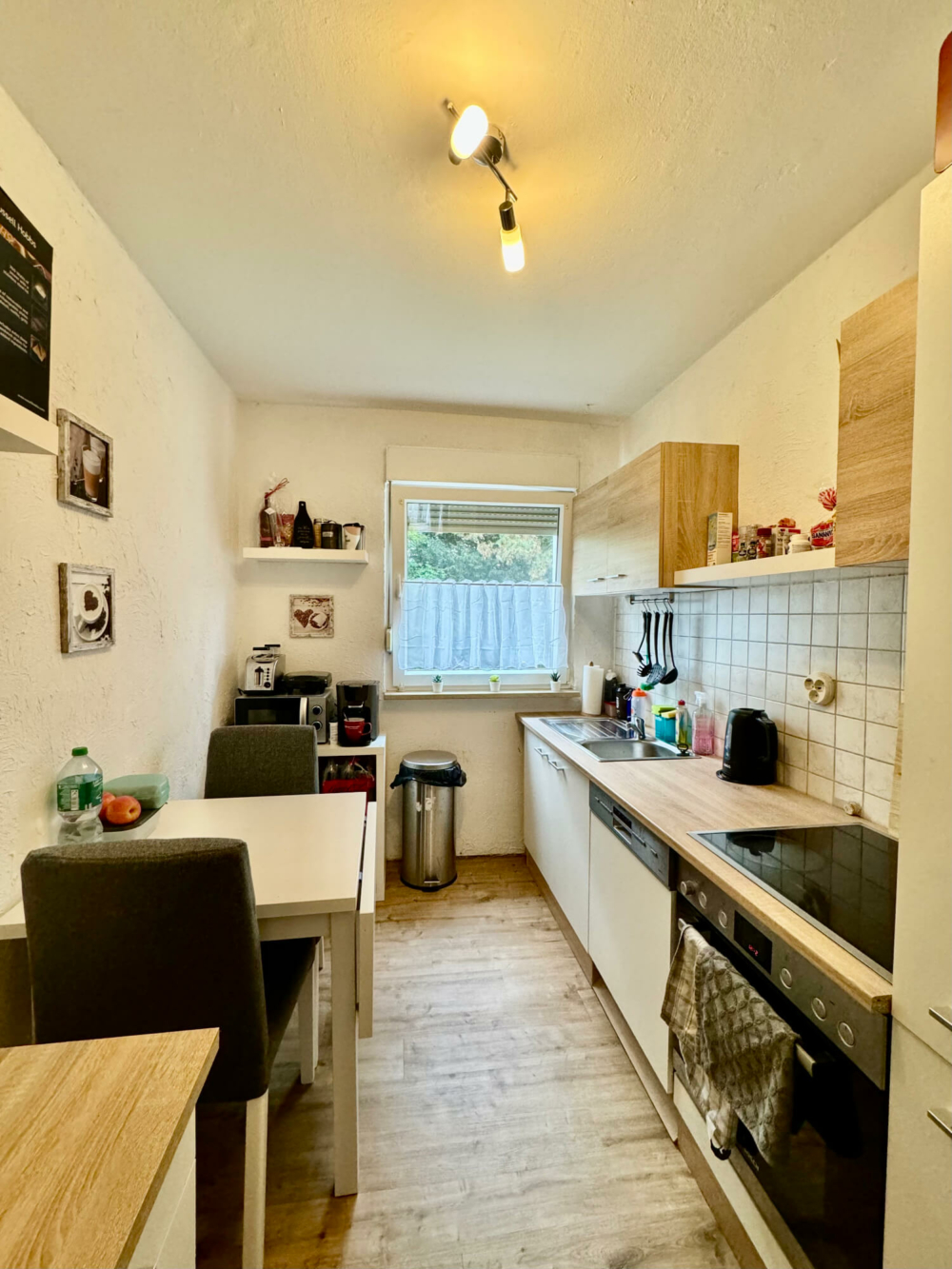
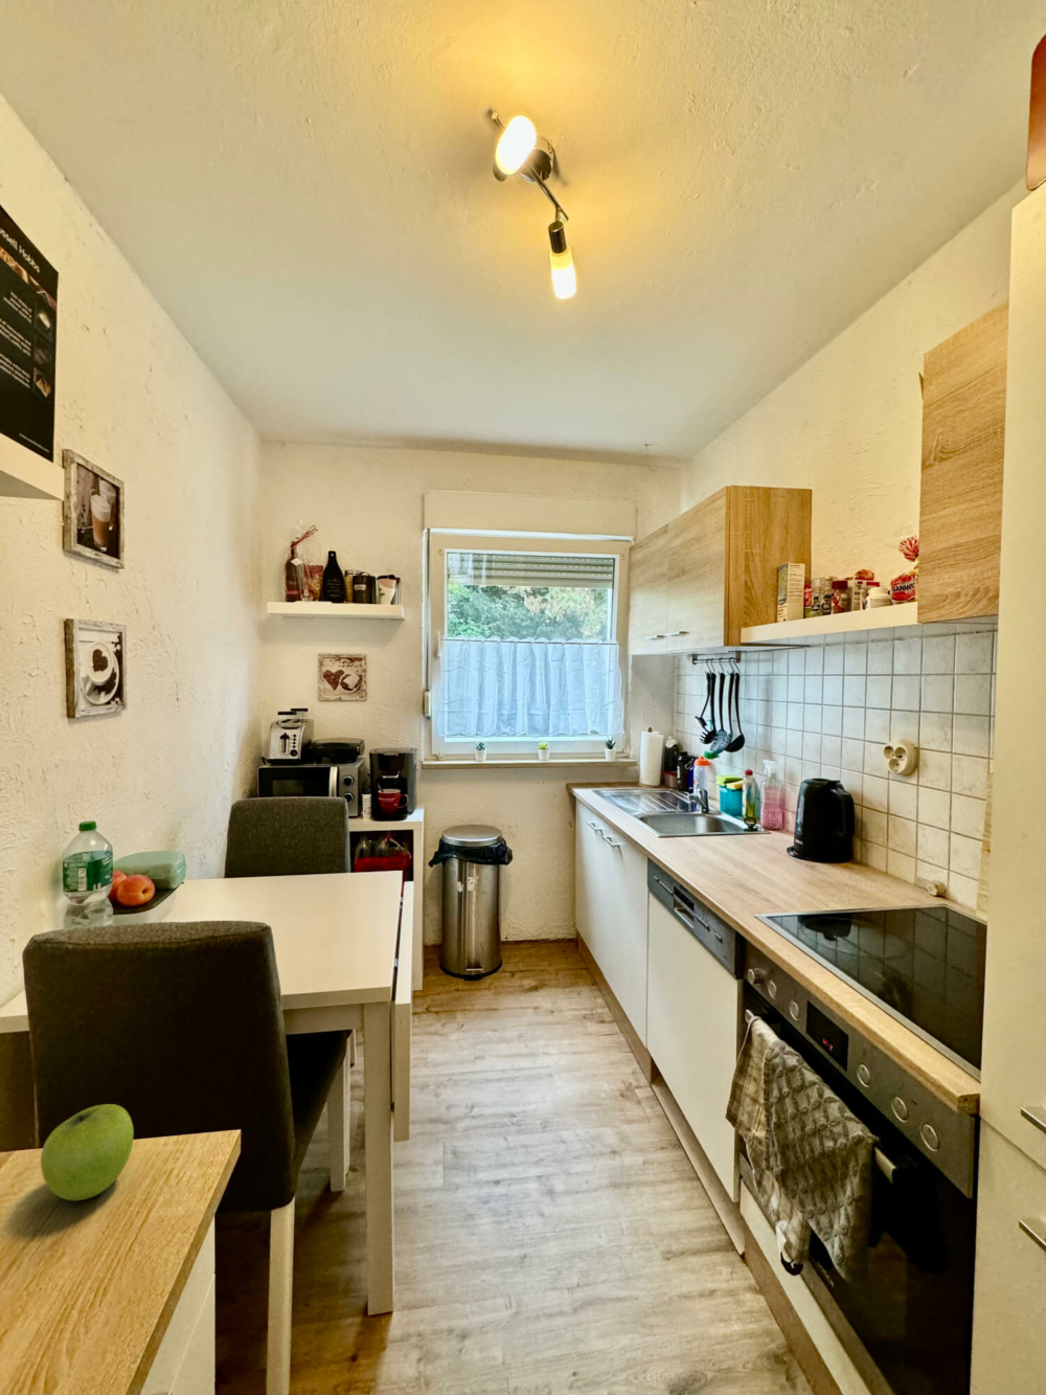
+ fruit [40,1103,135,1202]
